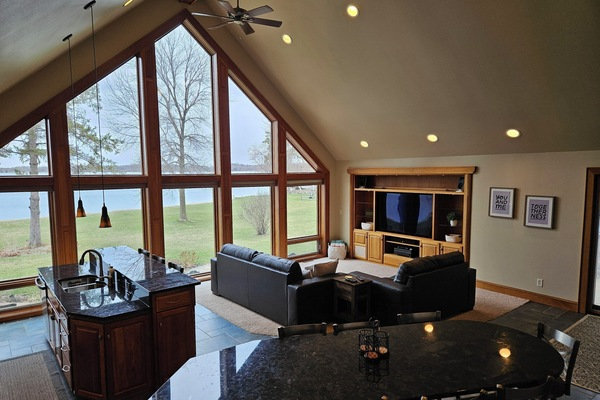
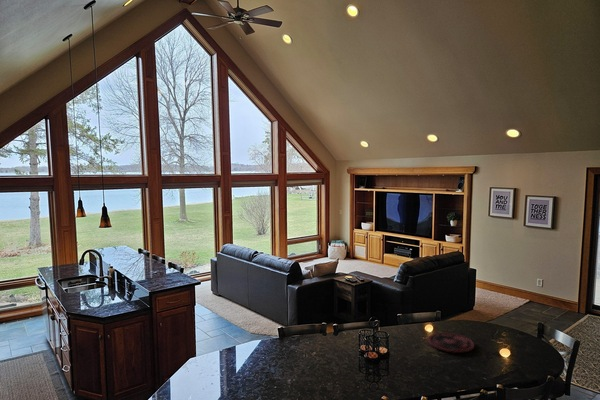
+ plate [427,332,475,354]
